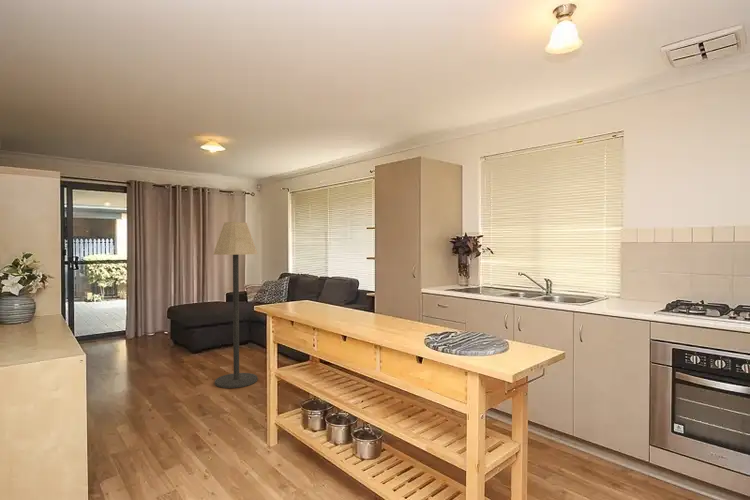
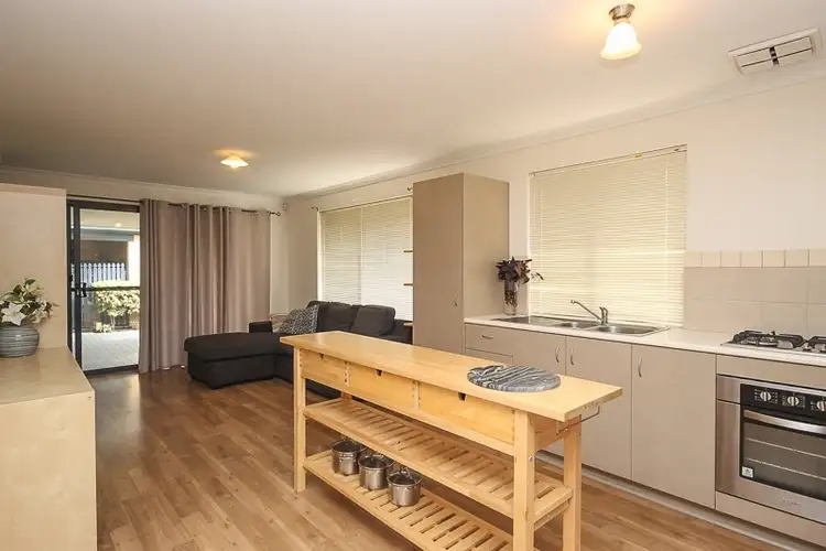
- floor lamp [212,221,259,389]
